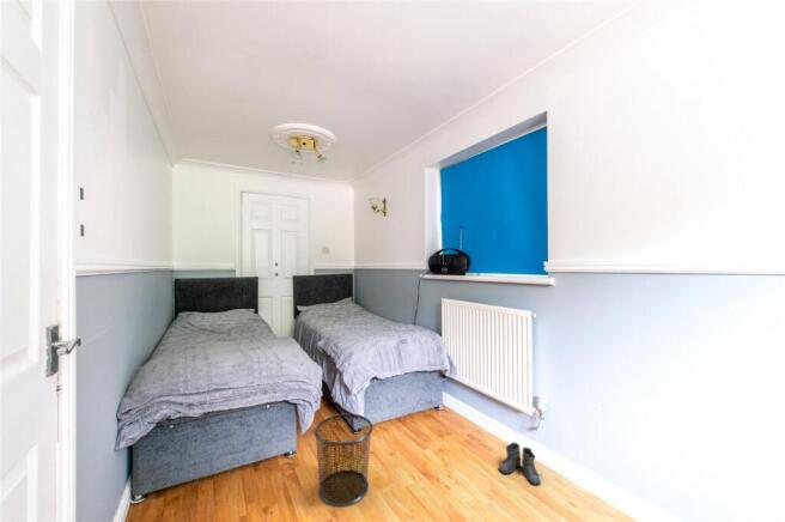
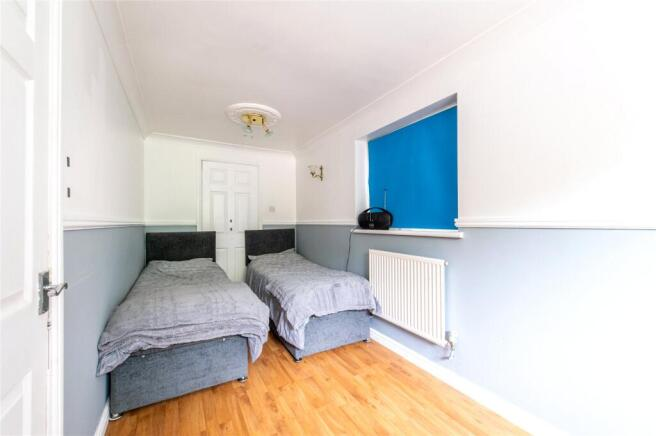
- waste bin [314,413,373,508]
- boots [498,441,542,486]
